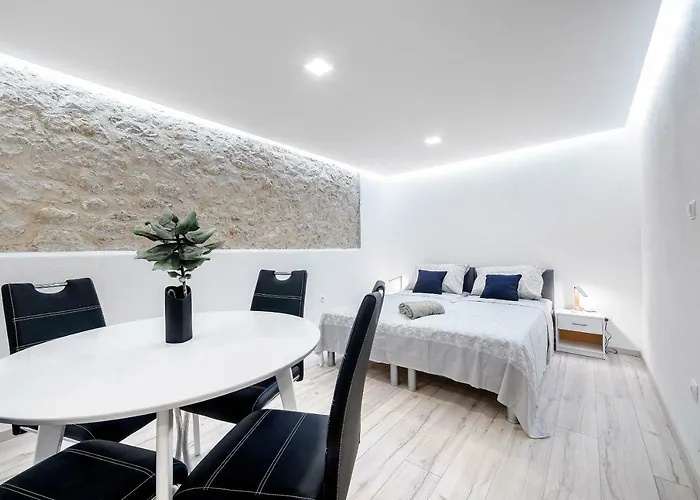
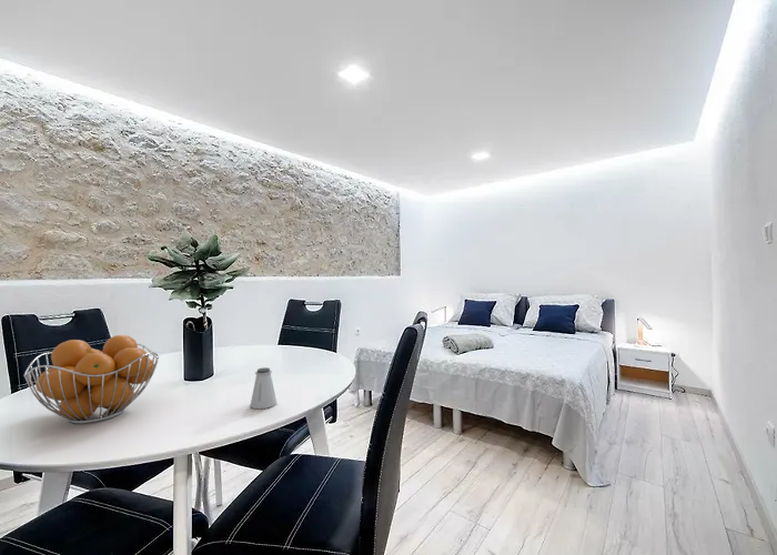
+ fruit basket [23,334,160,425]
+ saltshaker [250,366,278,410]
